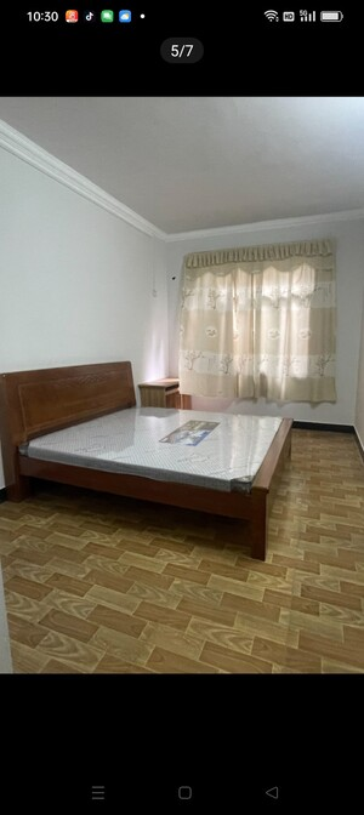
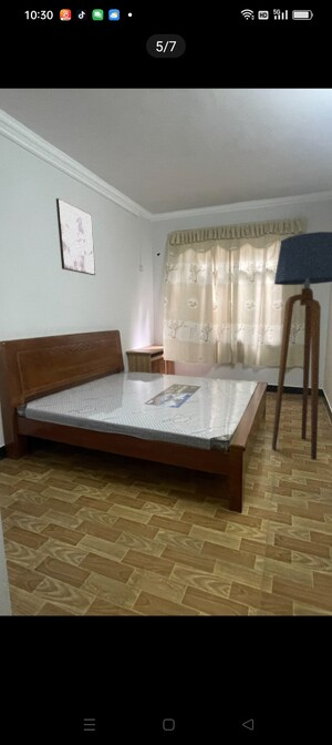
+ wall art [55,197,96,276]
+ floor lamp [271,231,332,460]
